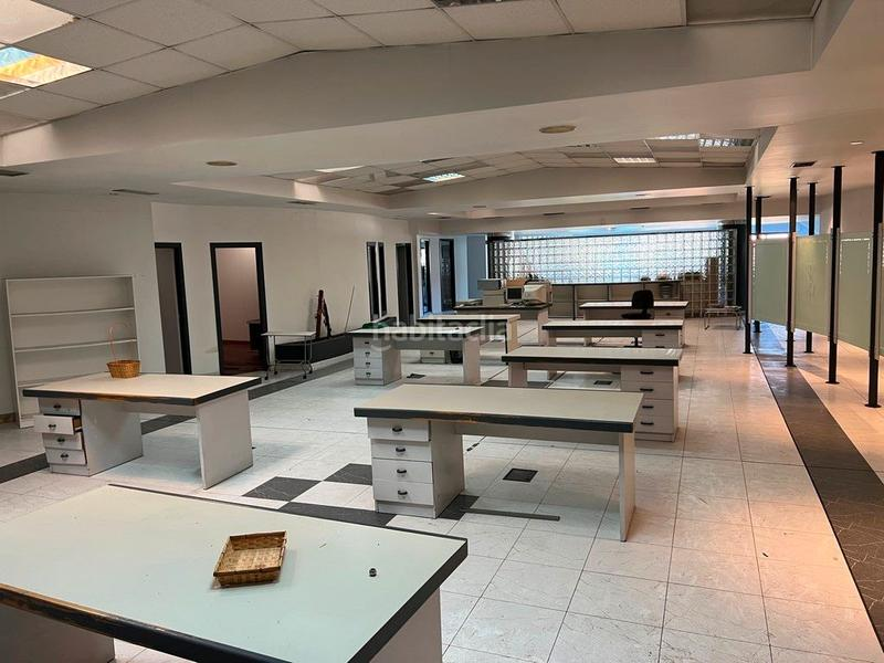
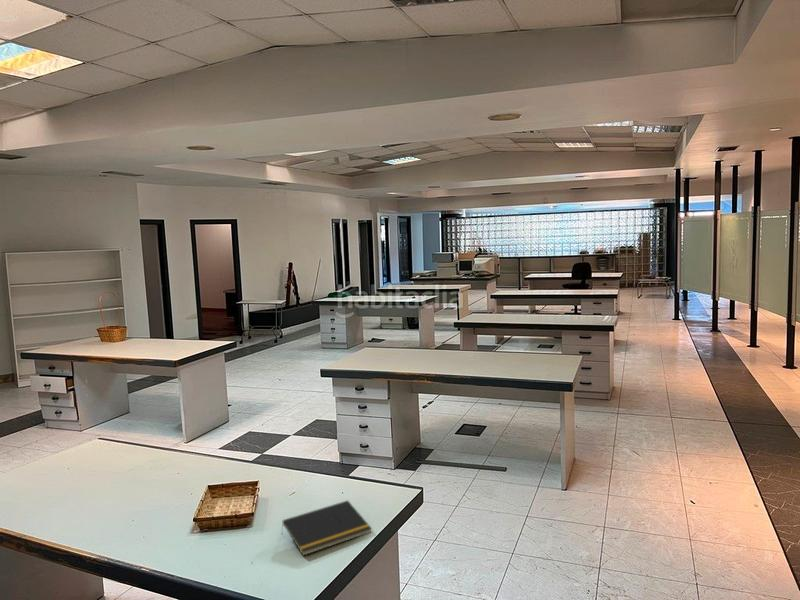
+ notepad [280,499,373,557]
